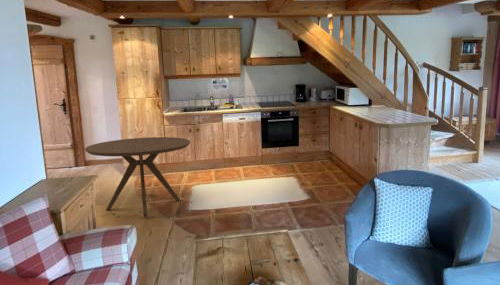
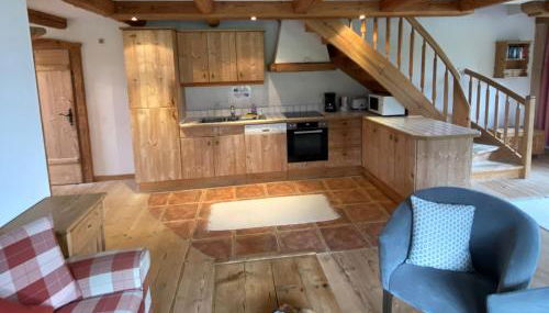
- dining table [84,136,191,218]
